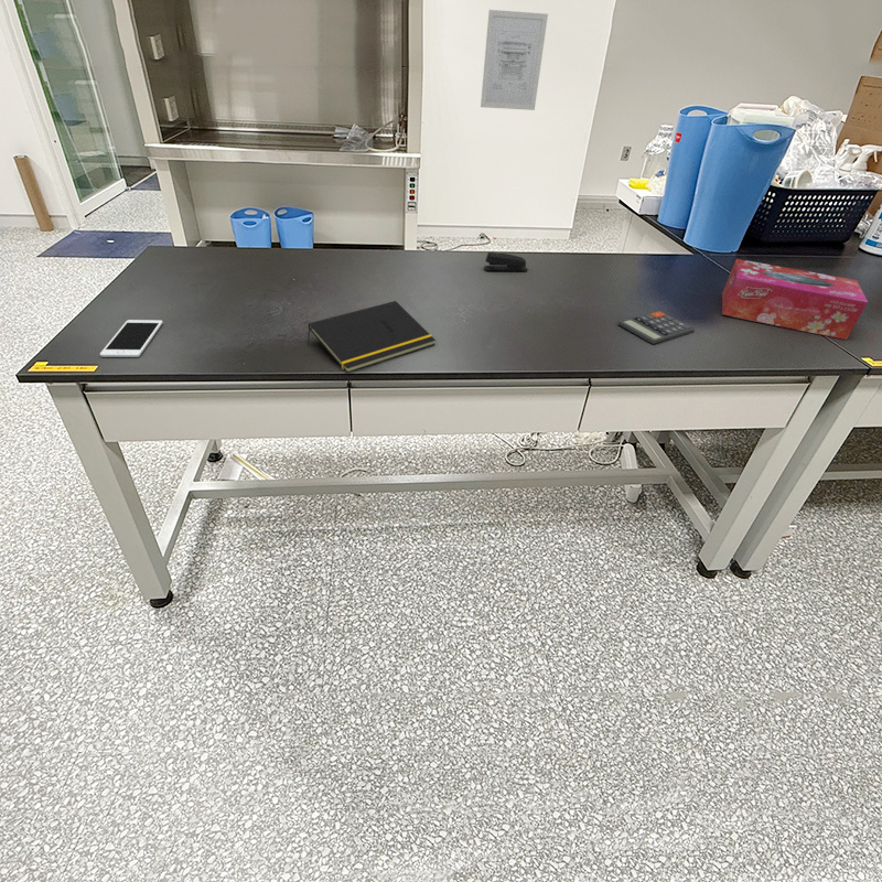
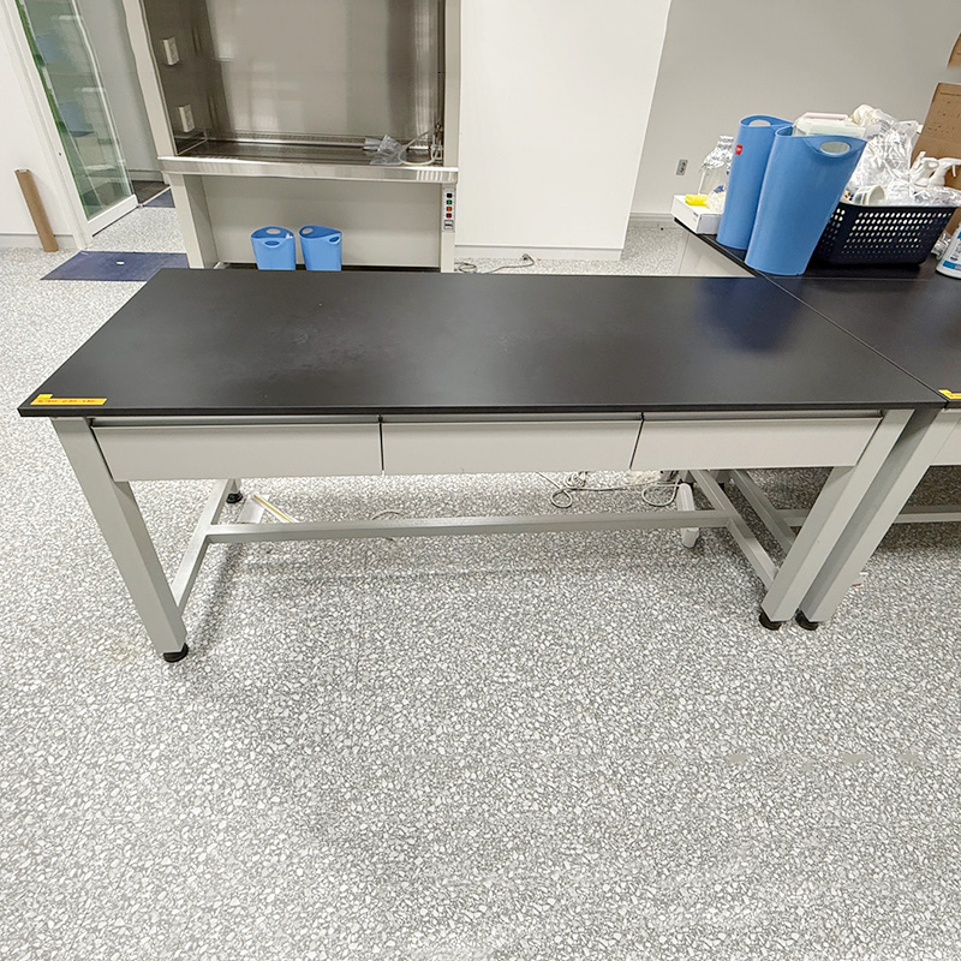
- cell phone [99,319,163,358]
- wall art [480,9,549,111]
- tissue box [721,258,869,341]
- calculator [616,310,696,345]
- notepad [306,300,437,374]
- stapler [483,251,528,272]
